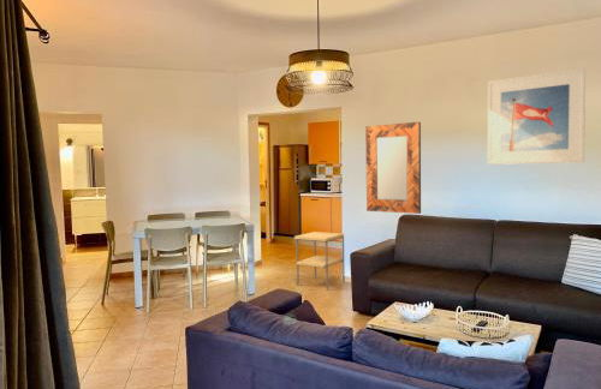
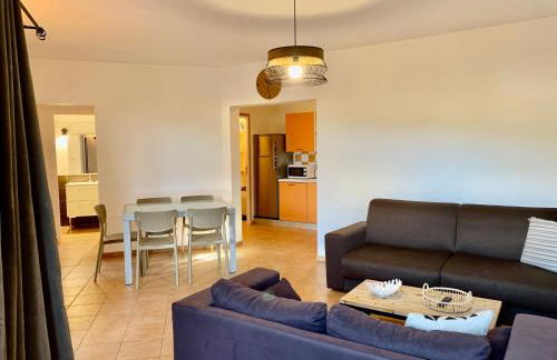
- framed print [487,67,587,166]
- side table [293,231,346,291]
- home mirror [364,121,422,215]
